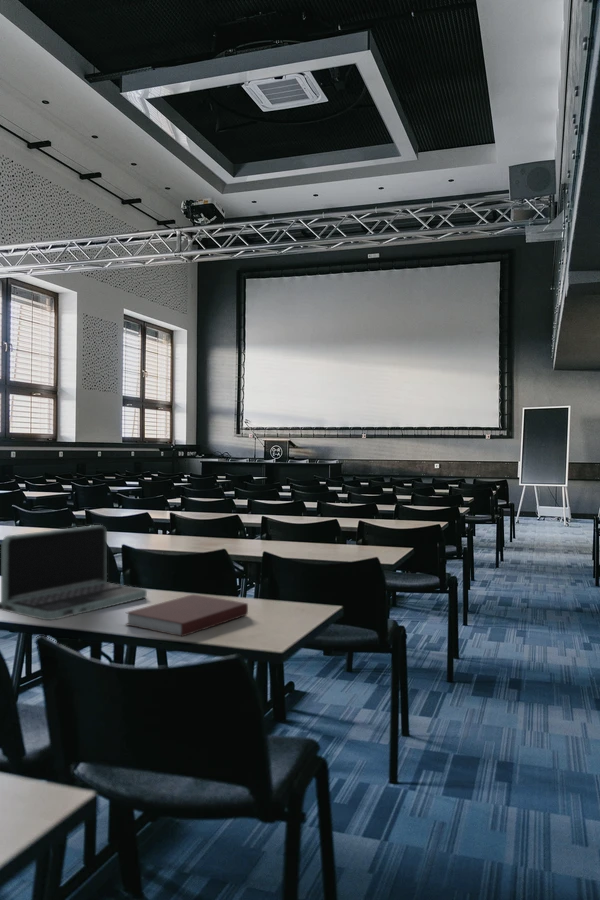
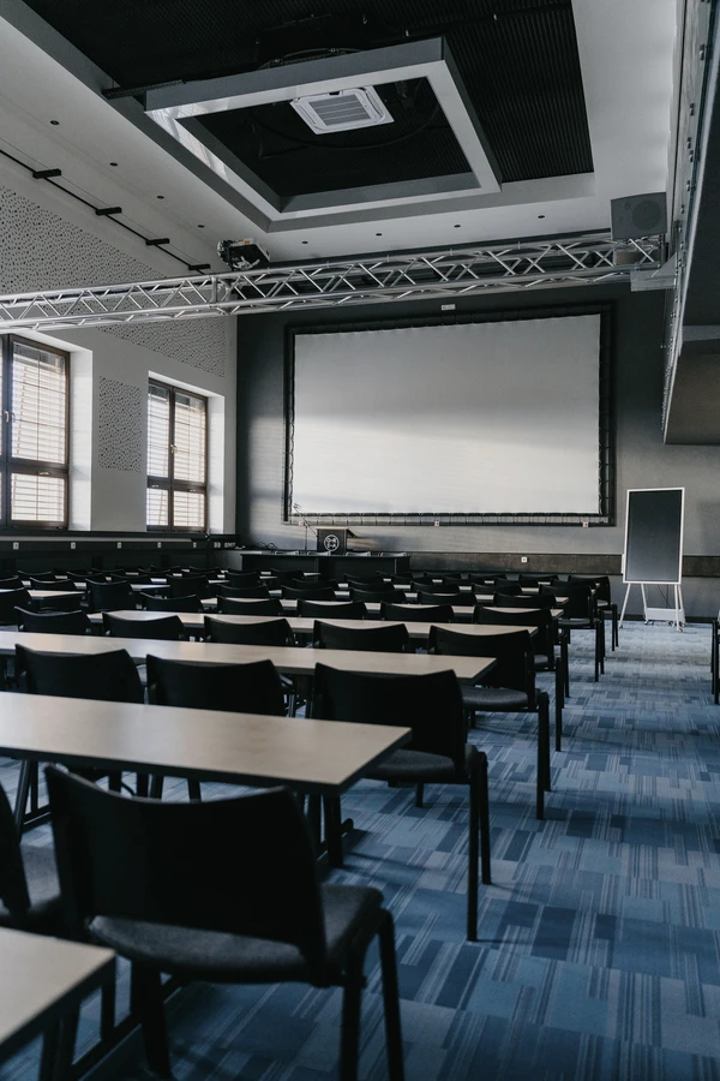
- notebook [124,593,249,638]
- laptop [0,524,148,621]
